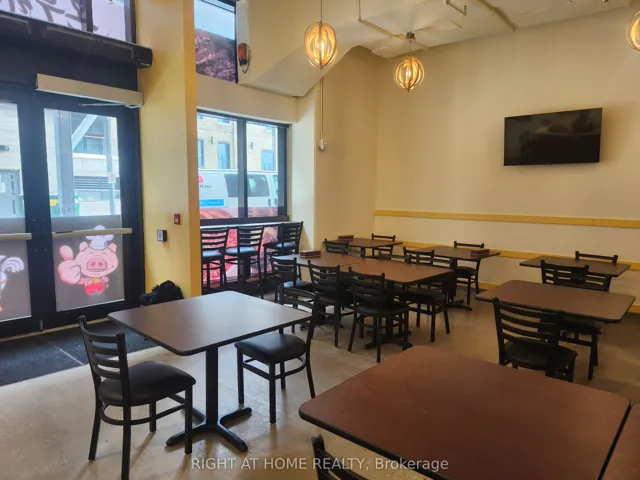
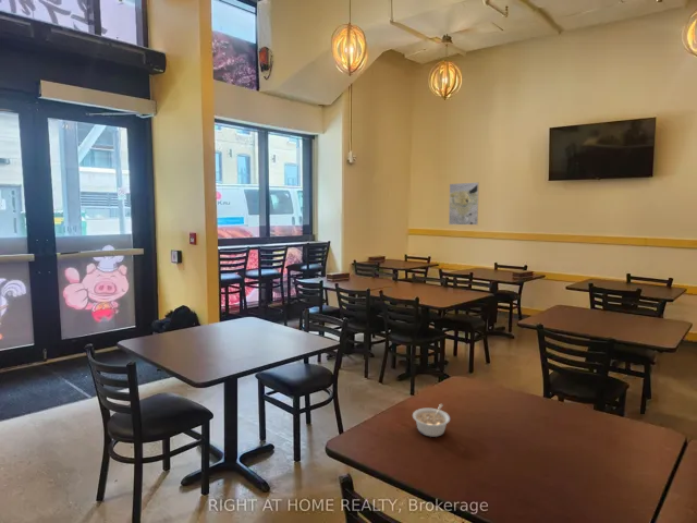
+ legume [412,403,451,438]
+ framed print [448,181,480,226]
